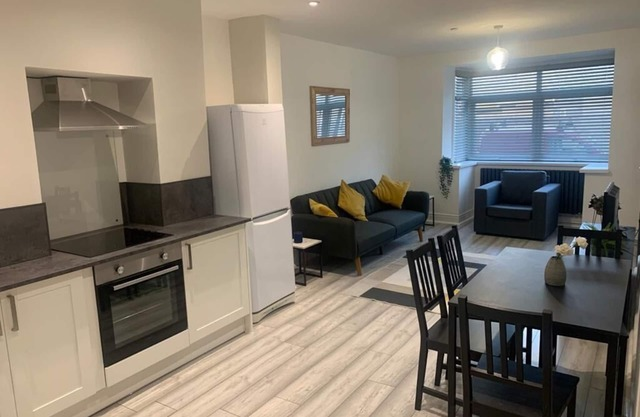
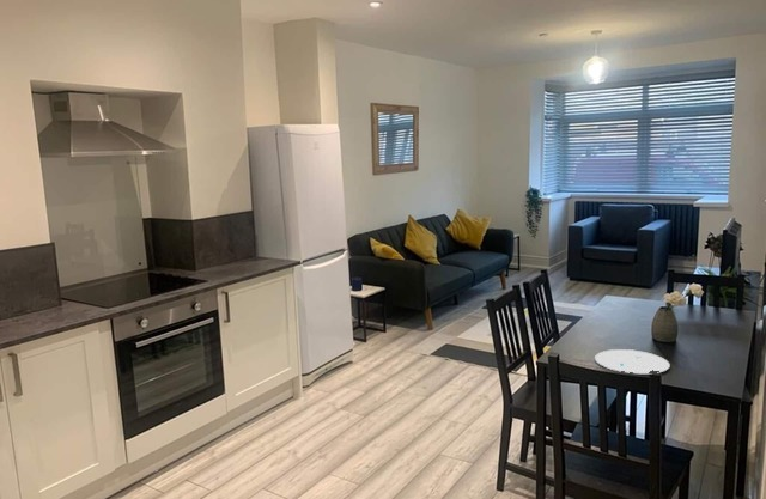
+ plate [594,348,670,375]
